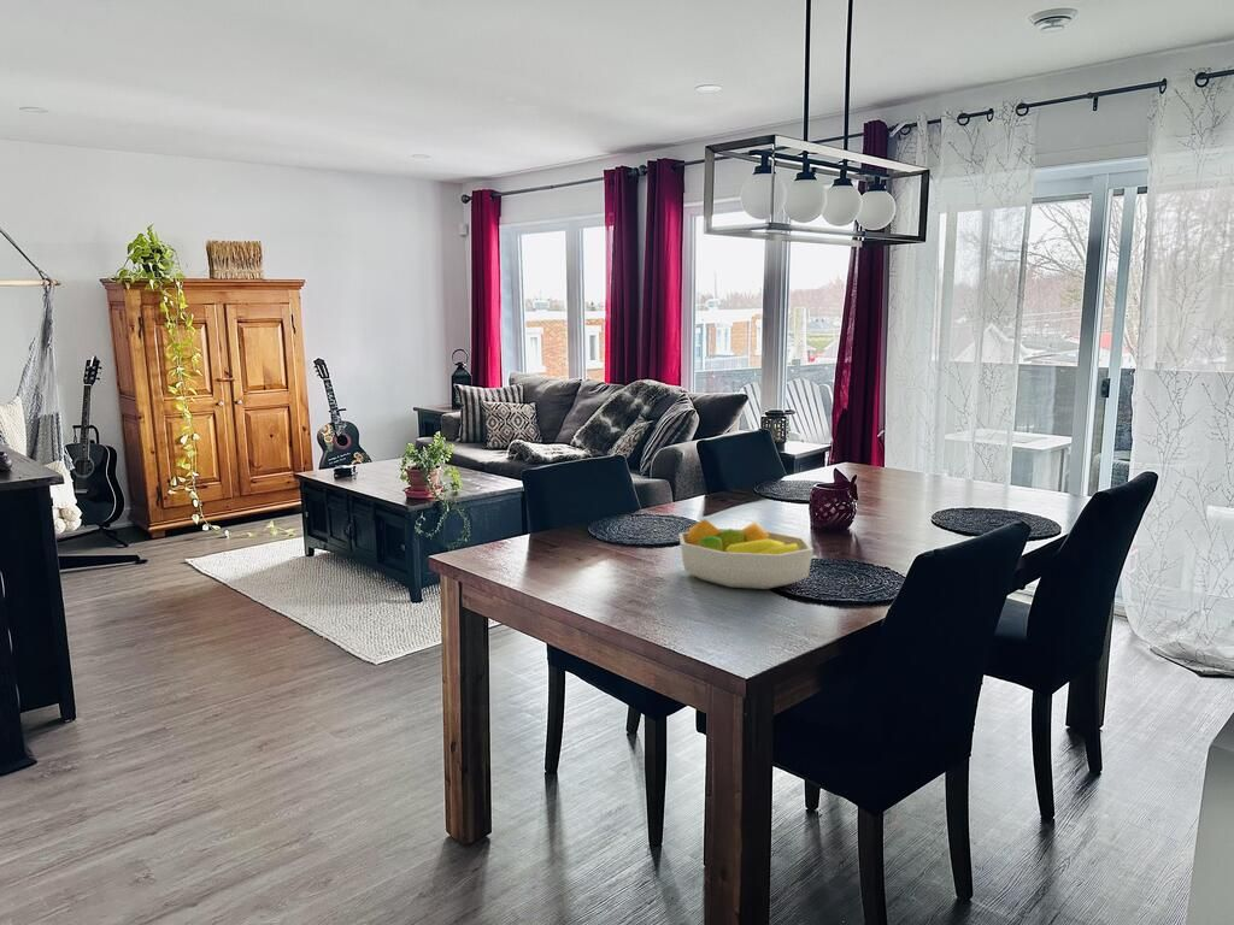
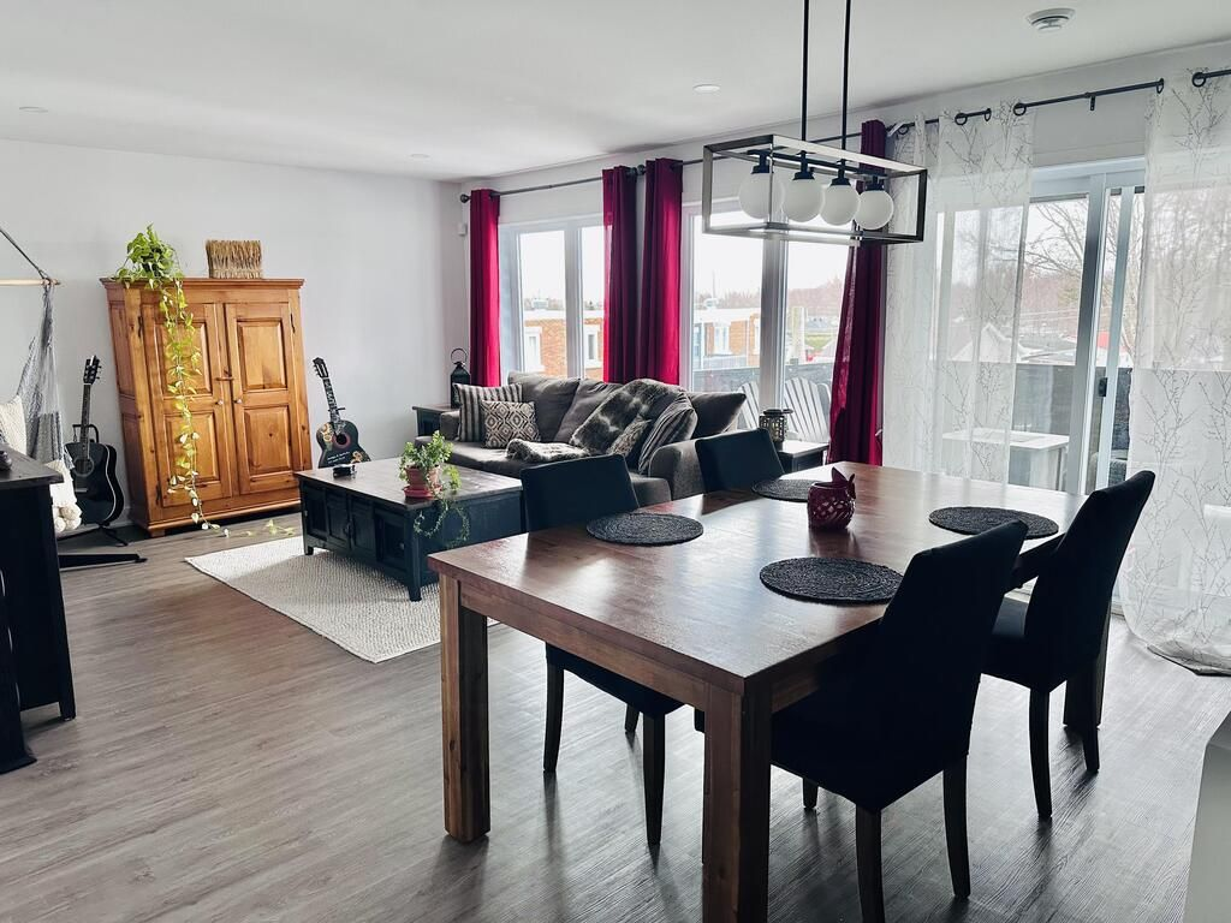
- fruit bowl [677,518,815,590]
